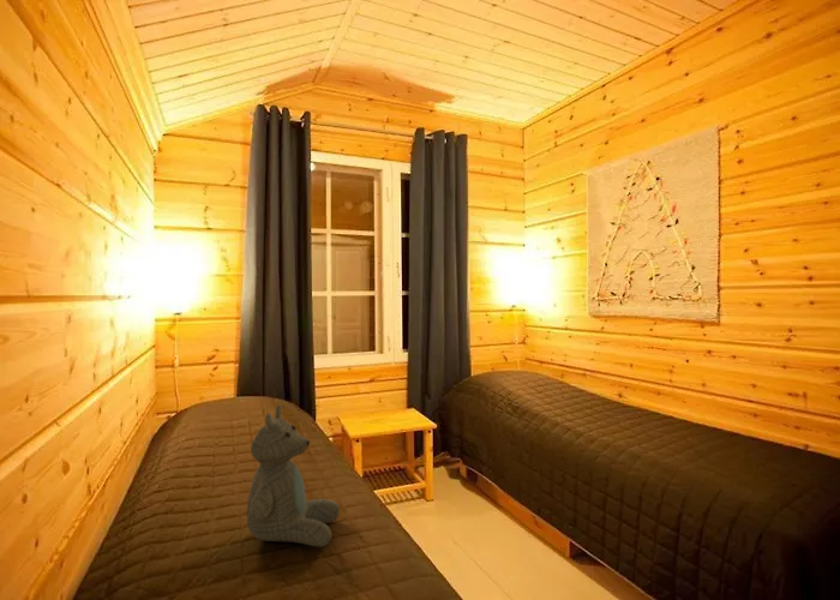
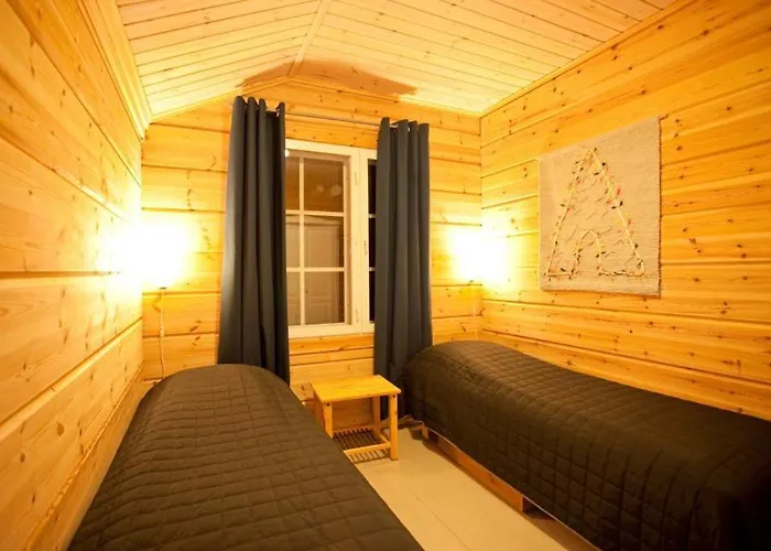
- teddy bear [246,403,341,548]
